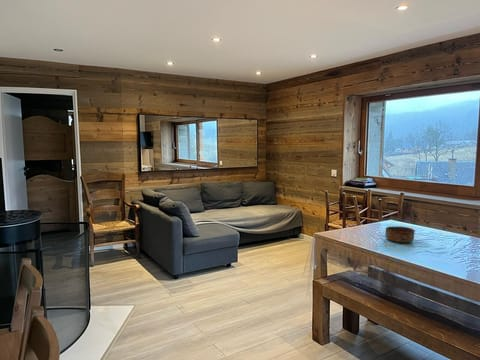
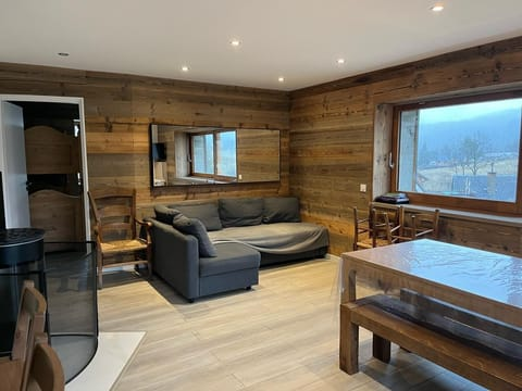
- bowl [384,225,416,243]
